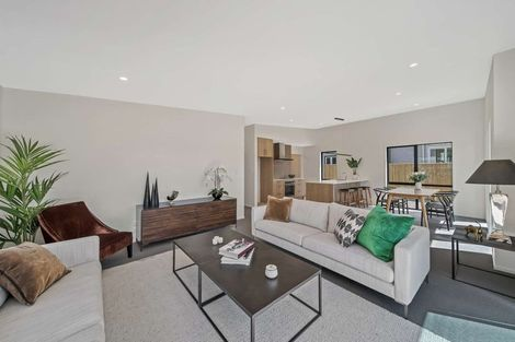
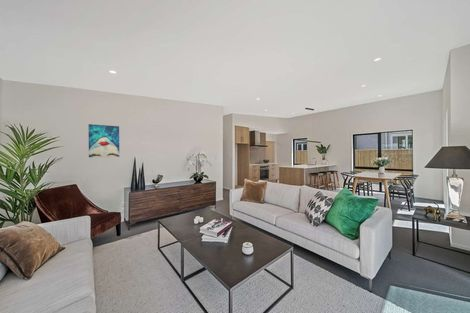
+ wall art [88,123,120,158]
